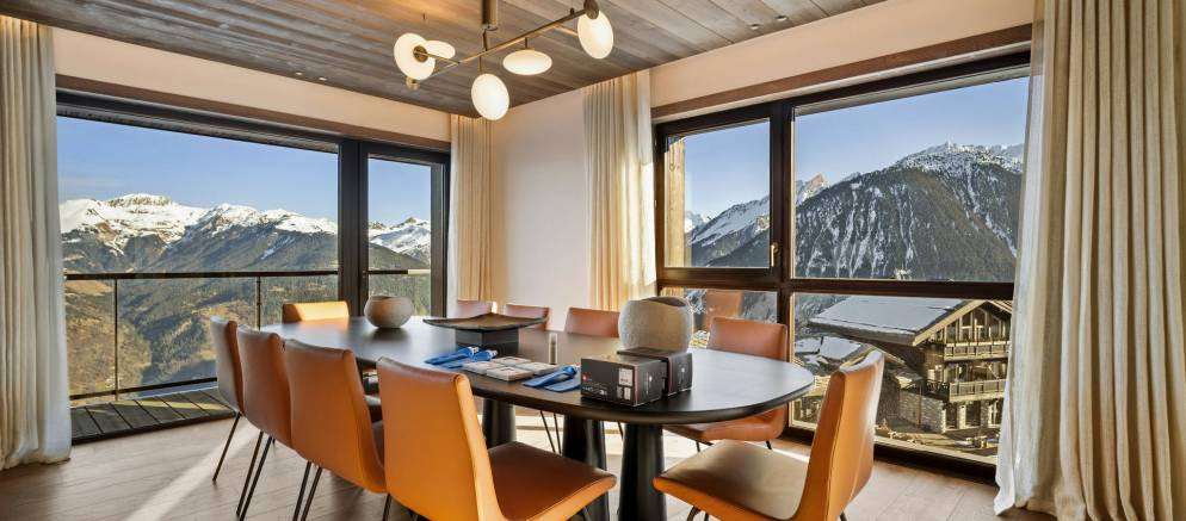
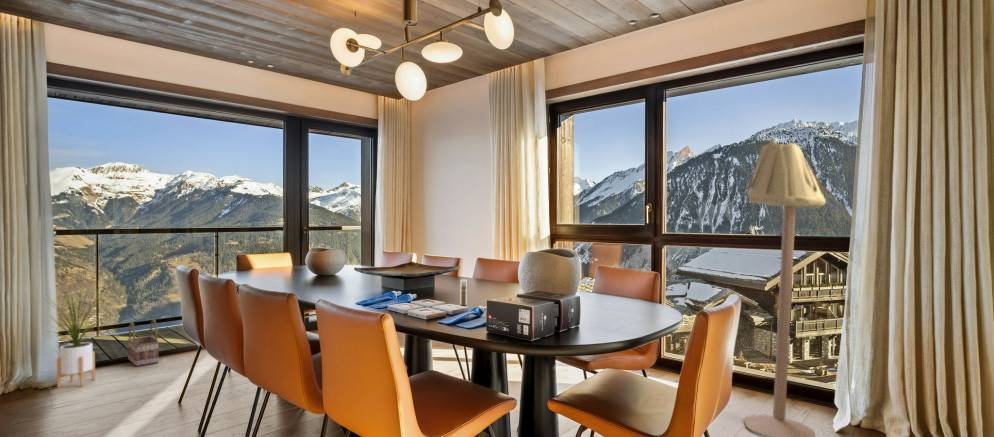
+ basket [126,318,160,367]
+ floor lamp [743,139,827,437]
+ house plant [40,281,108,389]
